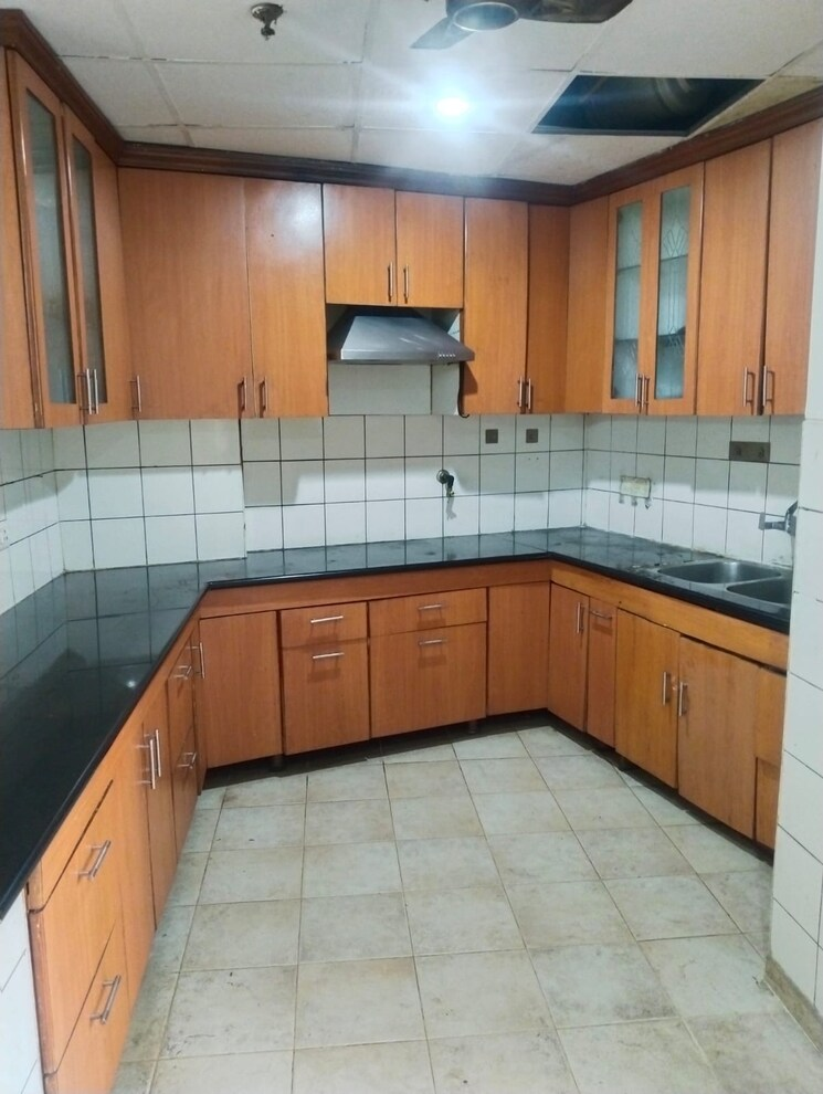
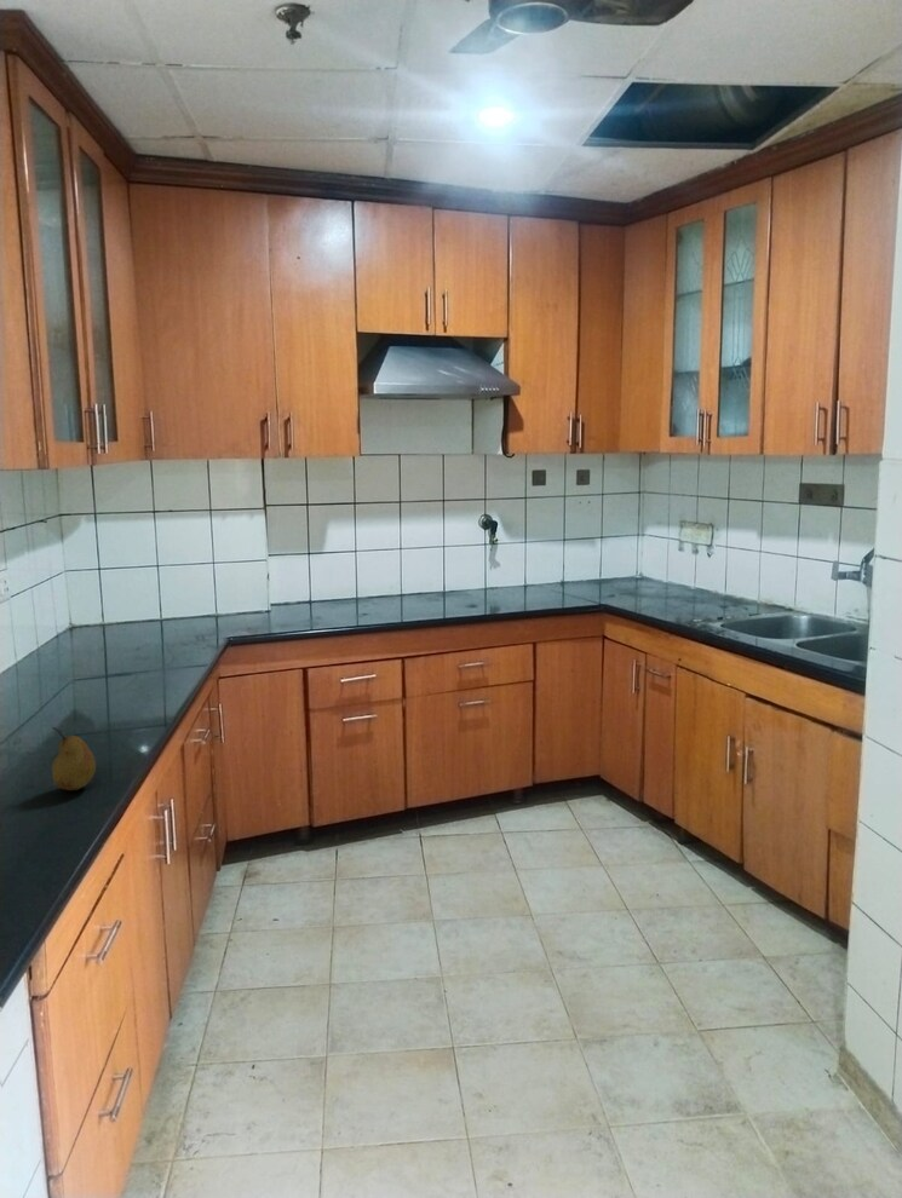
+ fruit [51,726,97,791]
